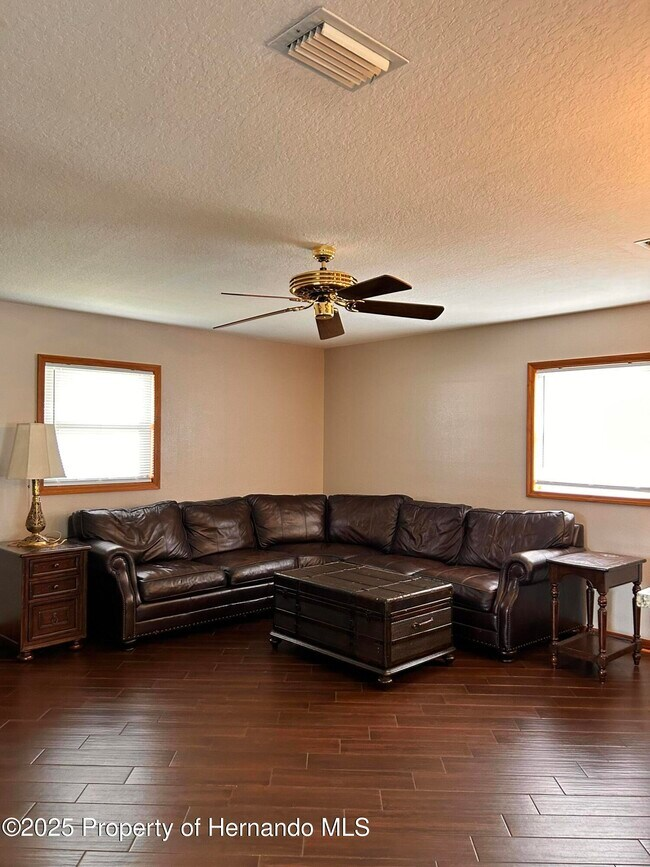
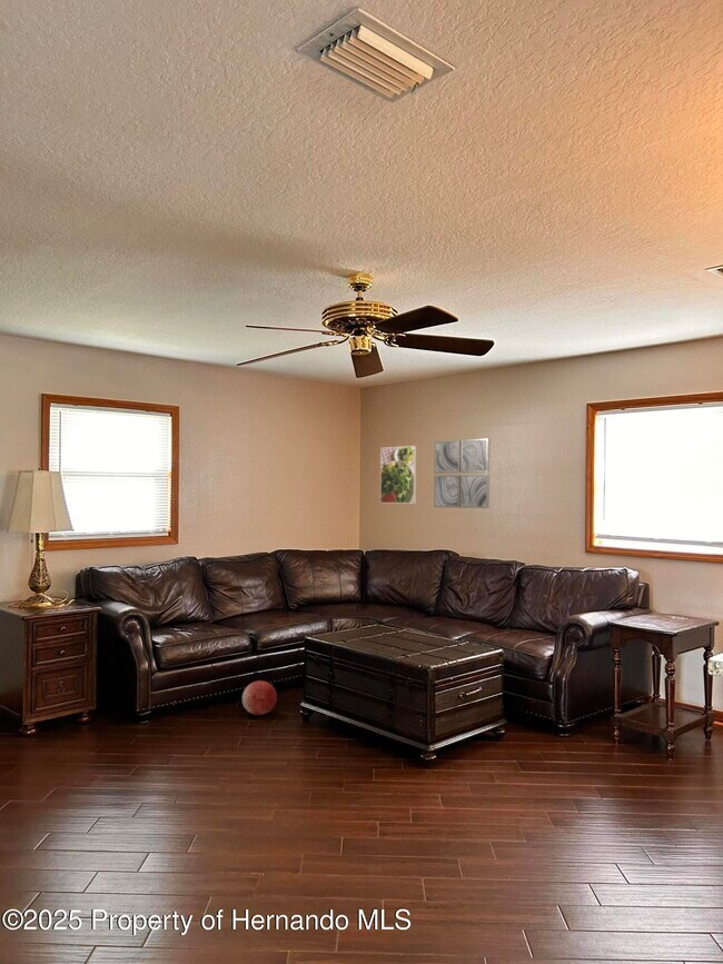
+ wall art [433,437,491,509]
+ ball [241,679,278,716]
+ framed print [379,445,417,505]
